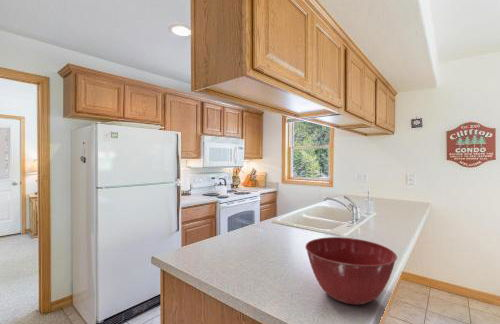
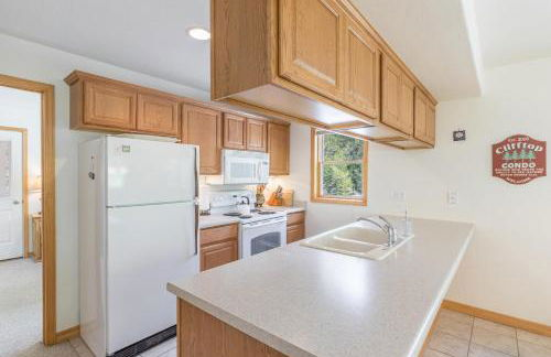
- mixing bowl [304,236,398,306]
